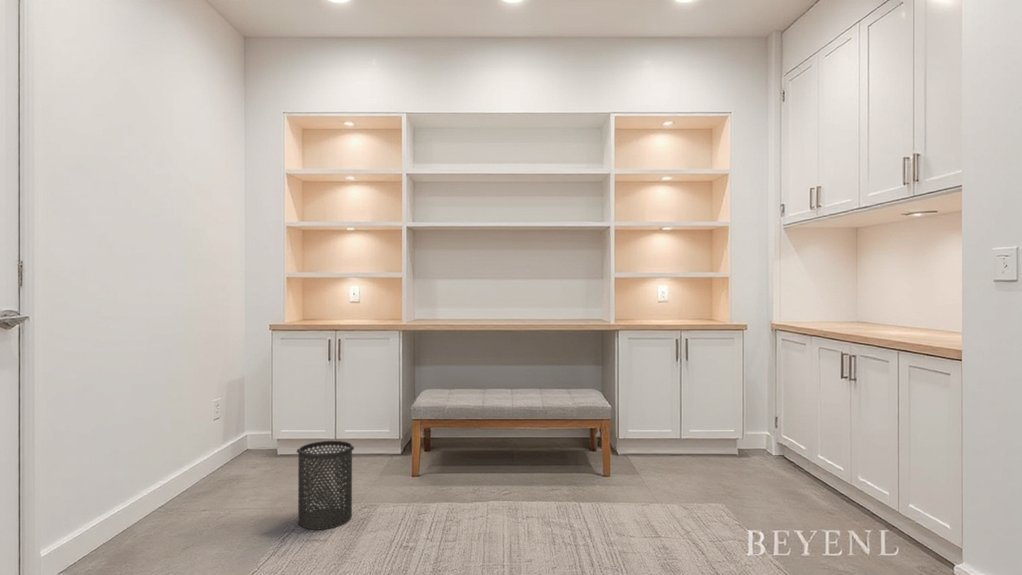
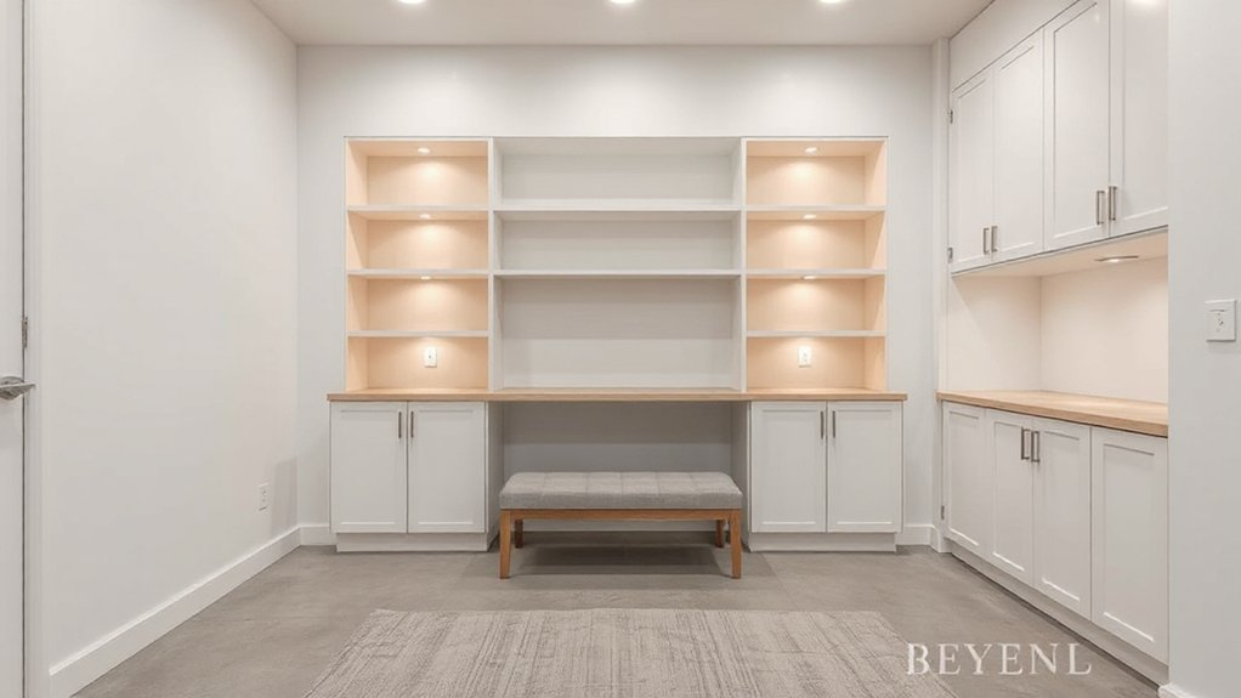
- trash can [296,440,355,531]
